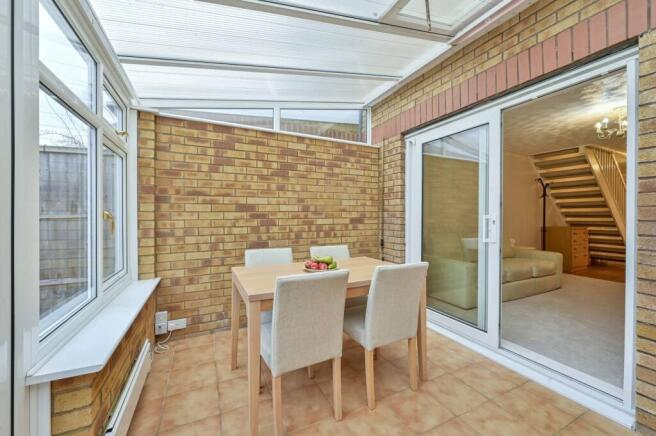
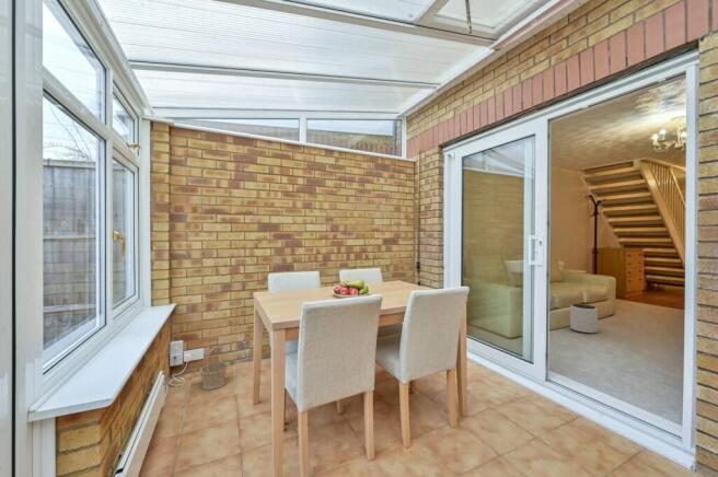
+ plant pot [569,303,599,335]
+ basket [199,346,229,391]
